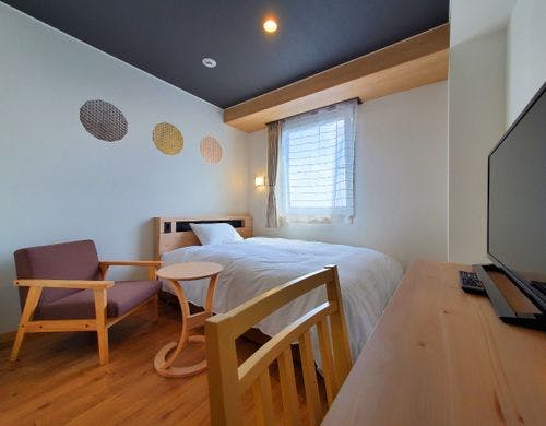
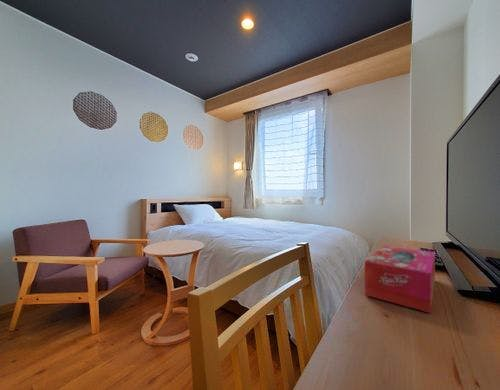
+ tissue box [363,245,436,314]
